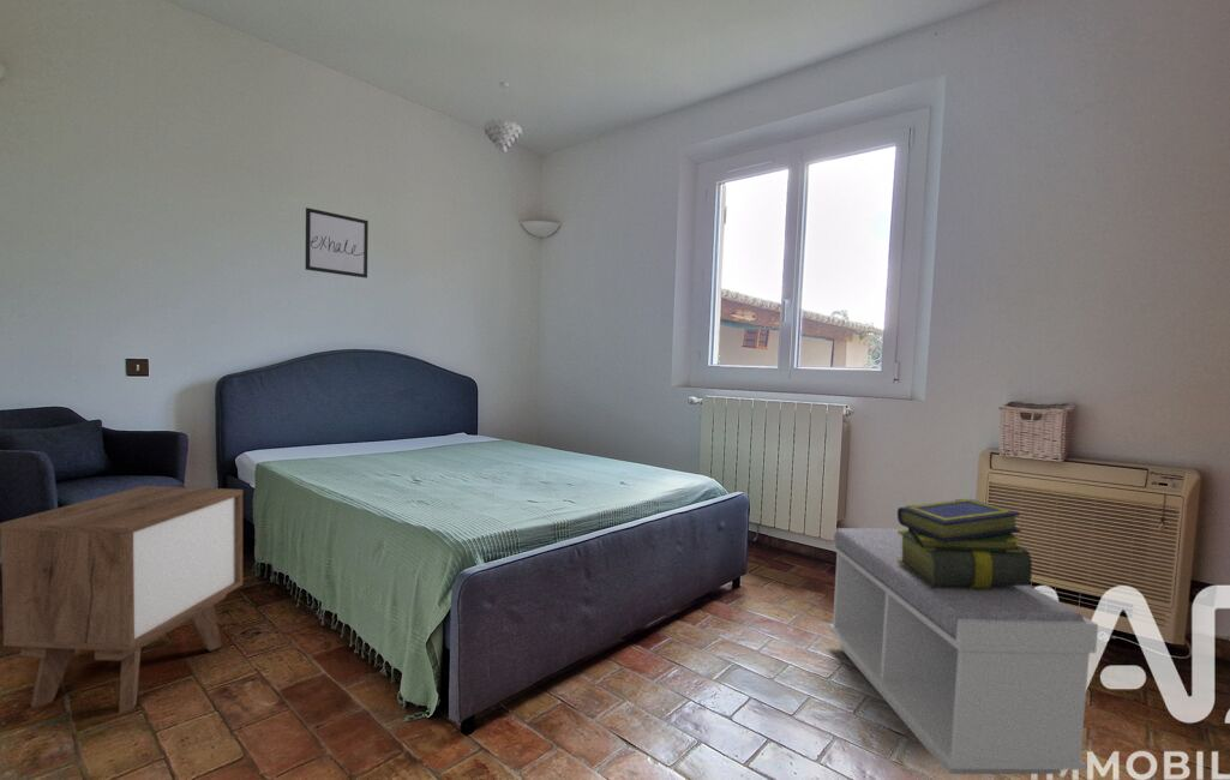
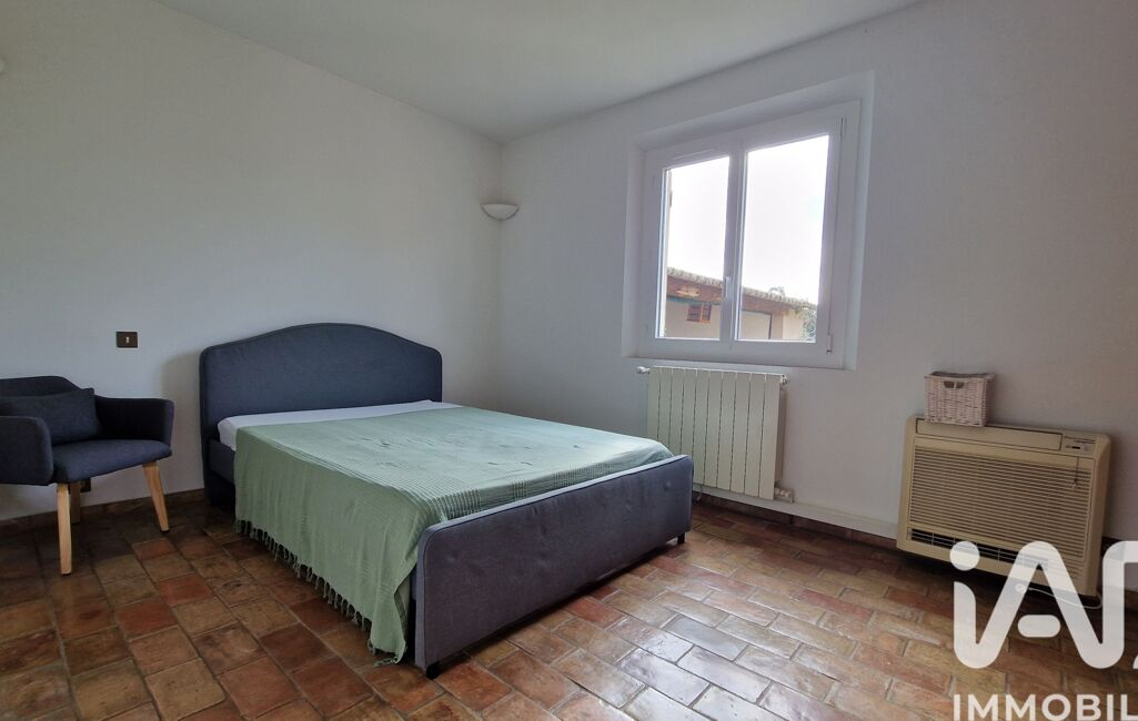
- wall art [304,206,370,280]
- pendant light [484,80,523,155]
- stack of books [896,498,1033,589]
- bench [827,527,1099,775]
- nightstand [0,485,244,714]
